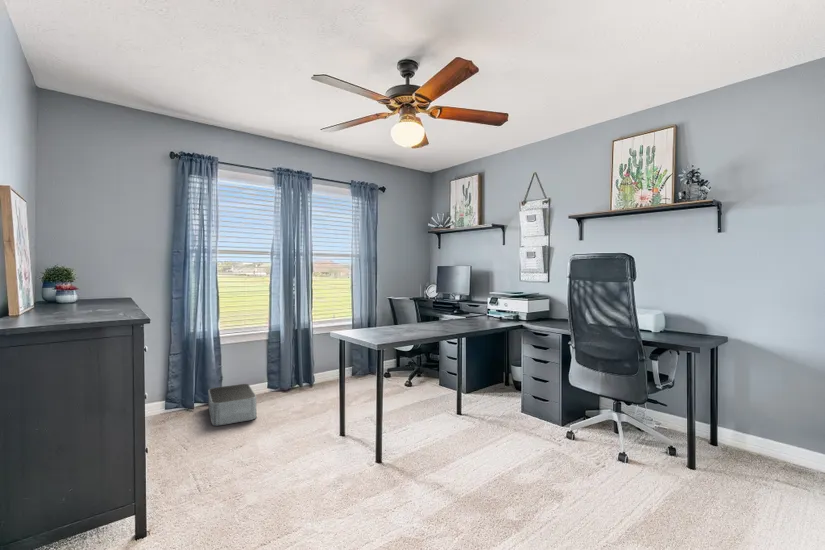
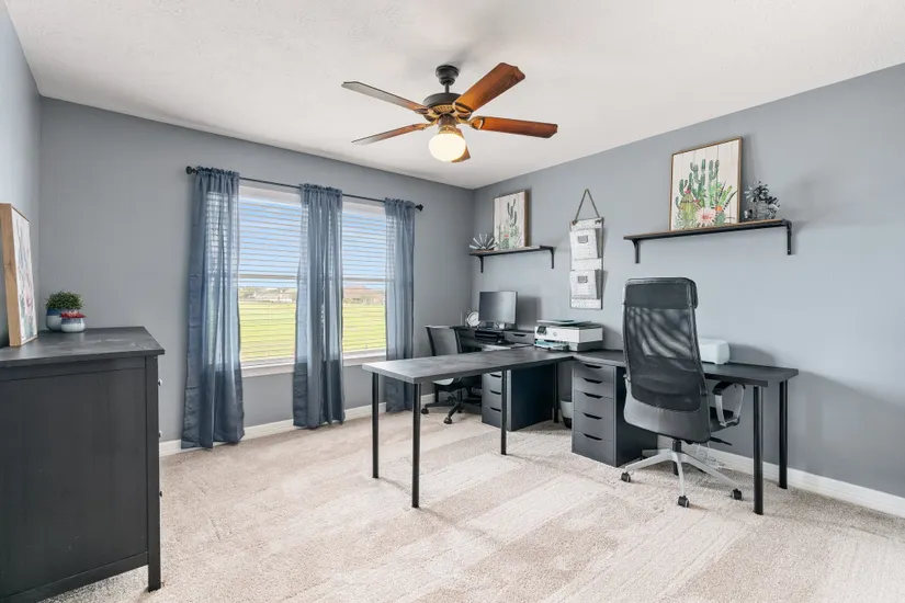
- storage bin [207,383,257,426]
